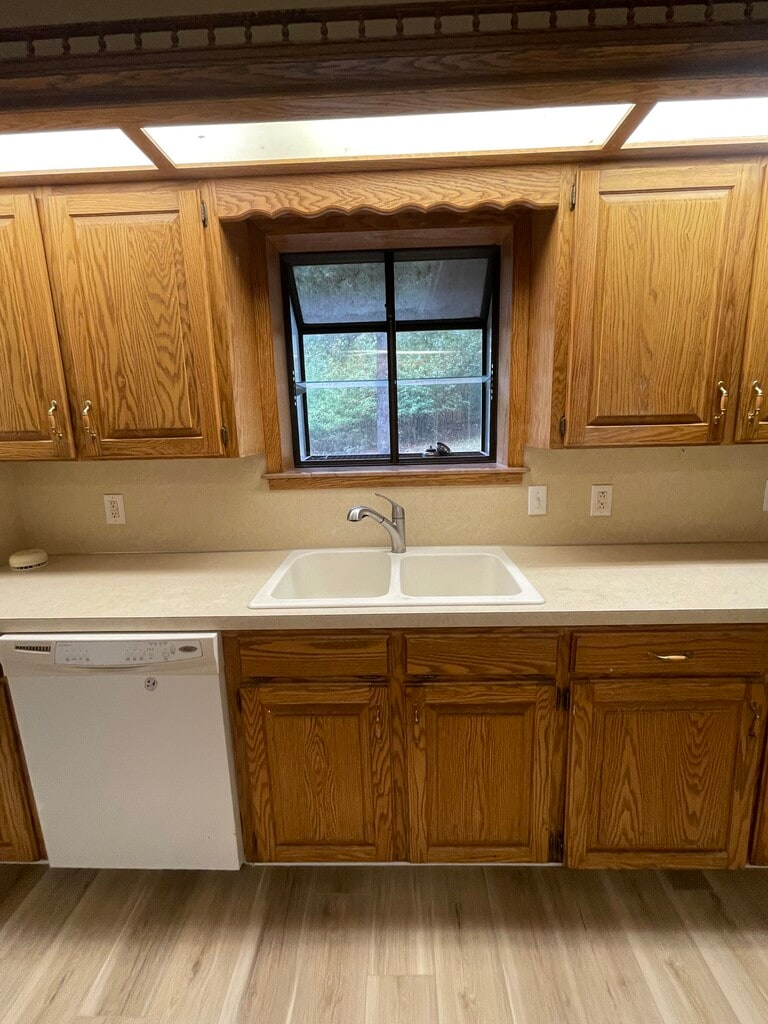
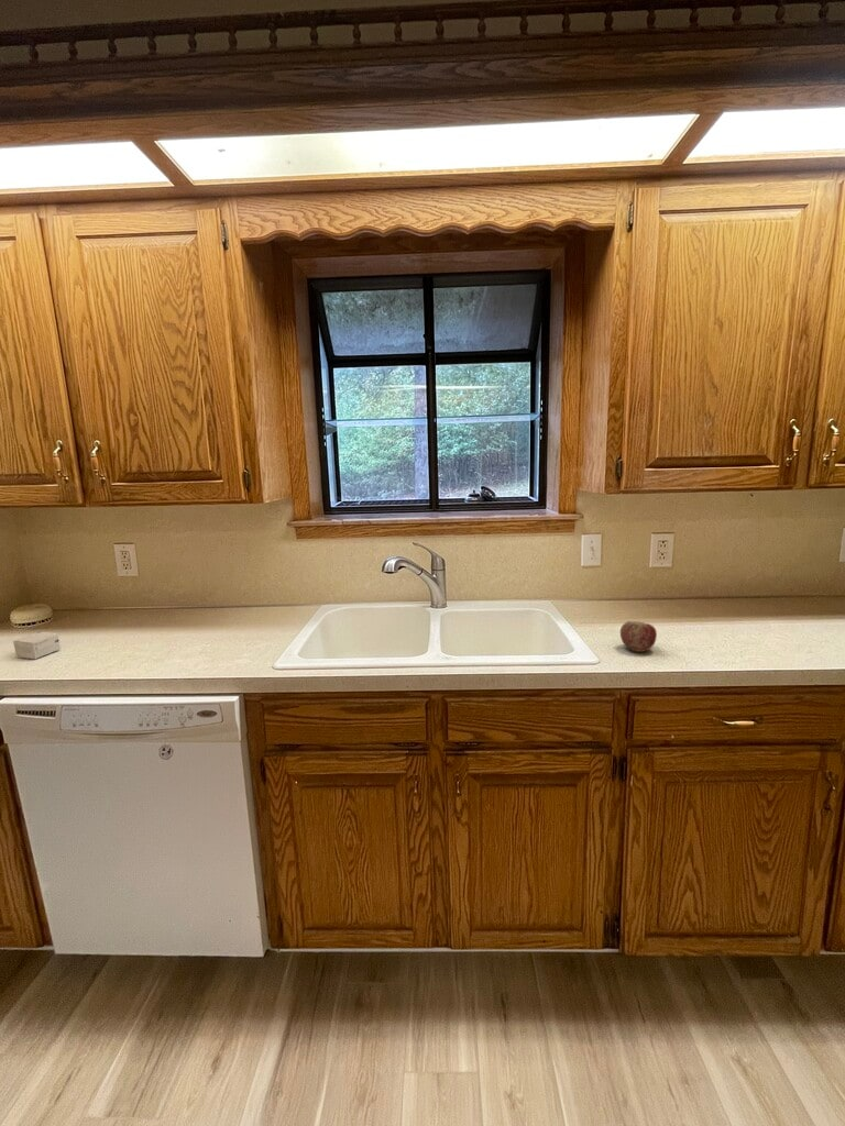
+ apple [619,620,658,653]
+ small box [12,631,62,660]
